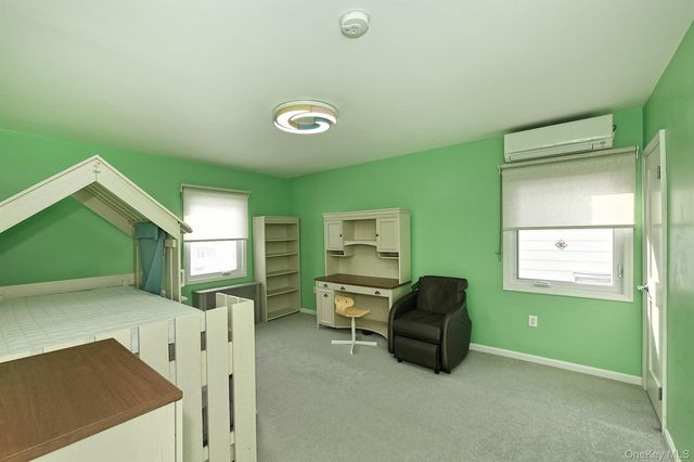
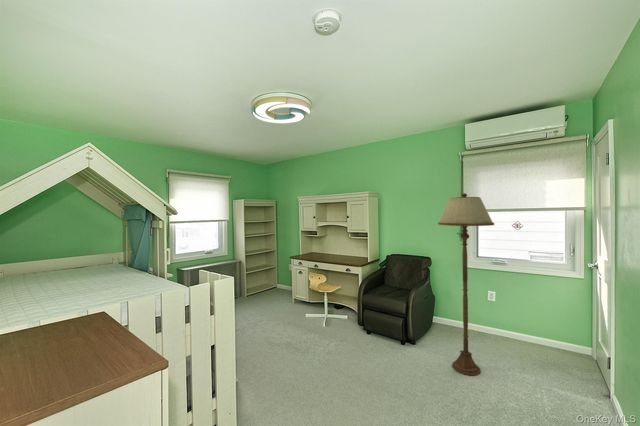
+ floor lamp [437,192,495,376]
